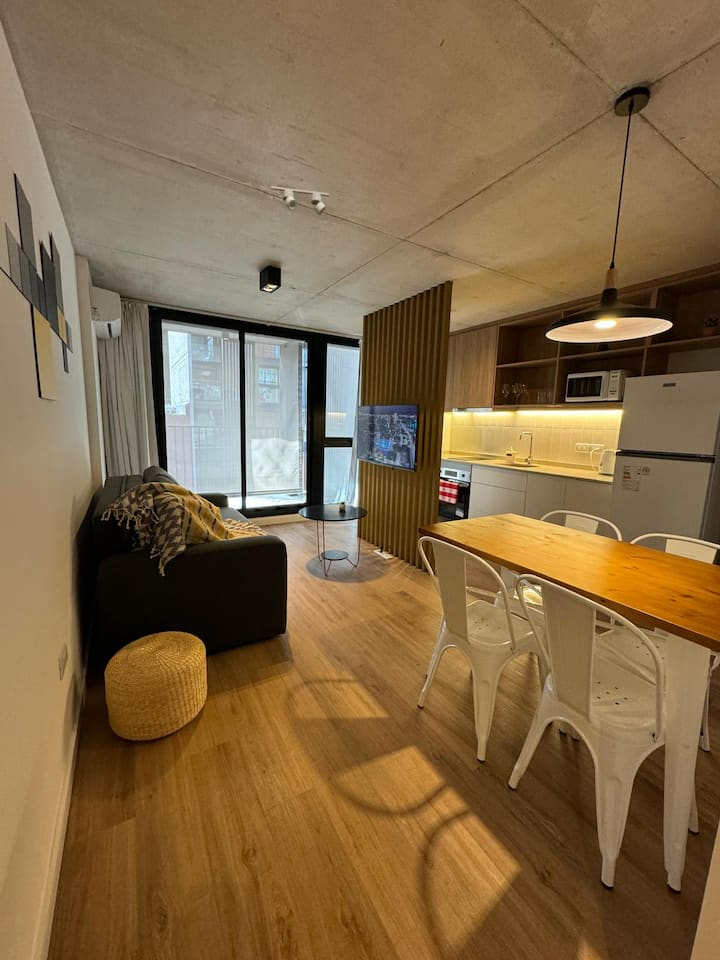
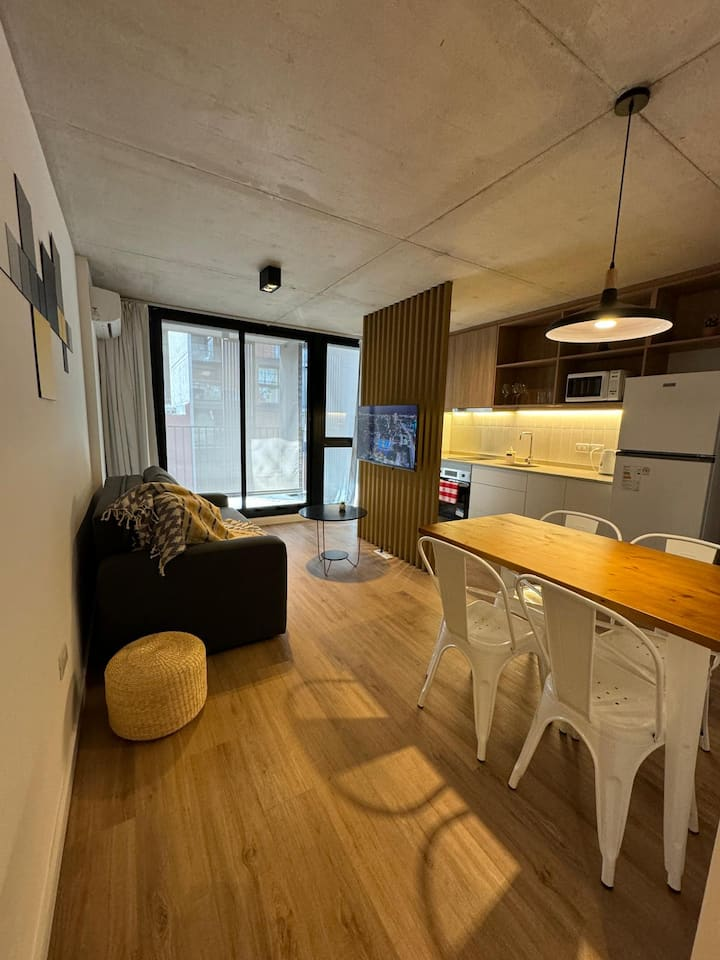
- track lighting [270,185,330,216]
